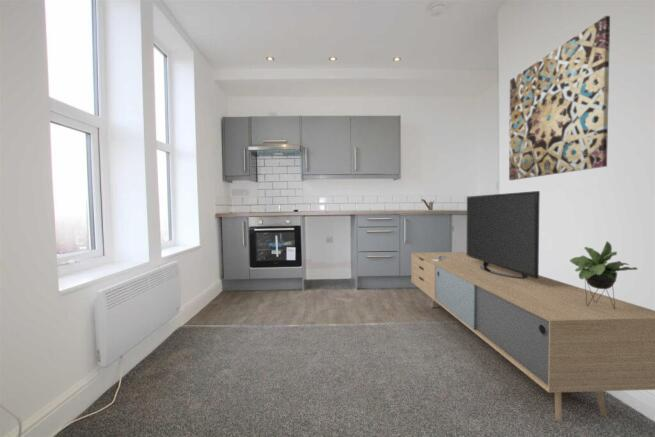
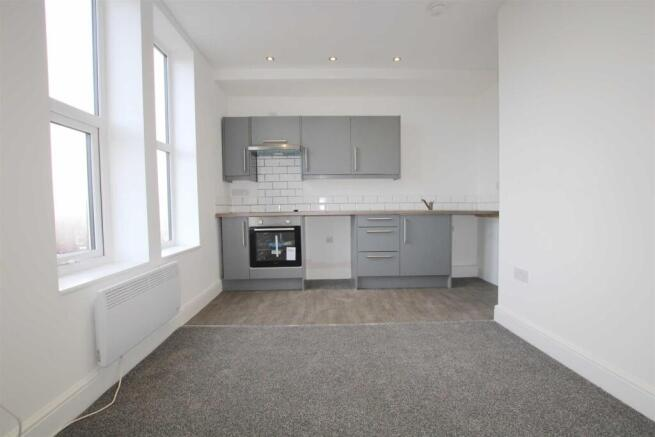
- wall art [508,15,611,181]
- media console [410,190,655,422]
